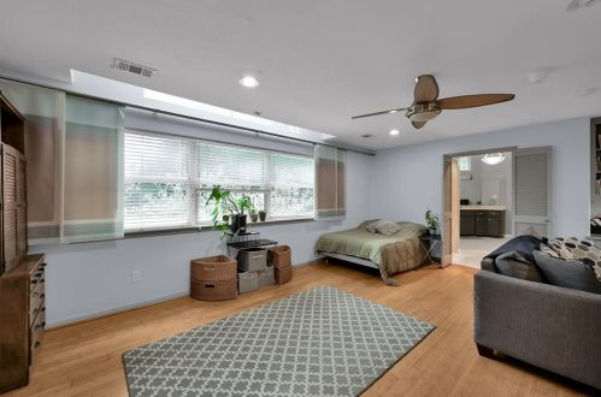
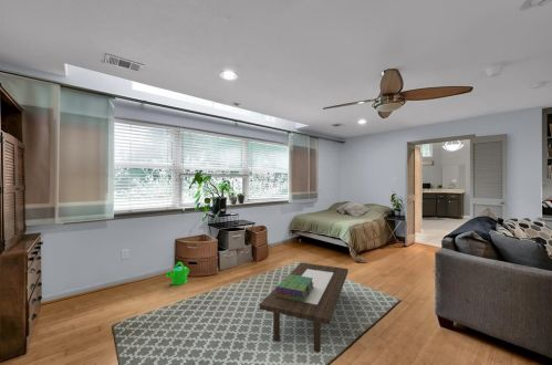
+ stack of books [275,273,314,302]
+ coffee table [259,261,350,354]
+ watering can [165,261,190,285]
